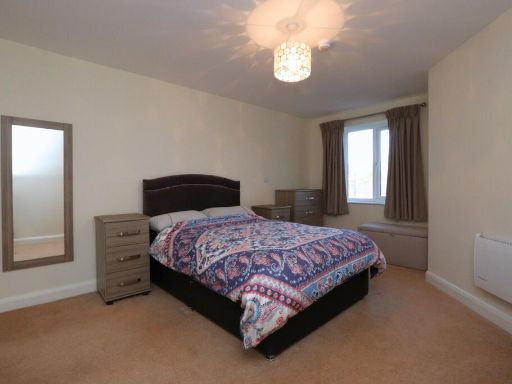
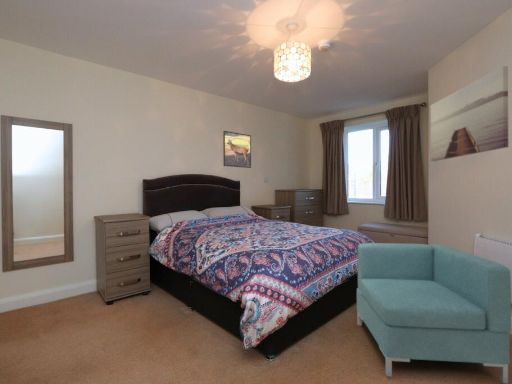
+ chair [356,242,512,384]
+ wall art [430,65,509,162]
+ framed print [222,130,252,169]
